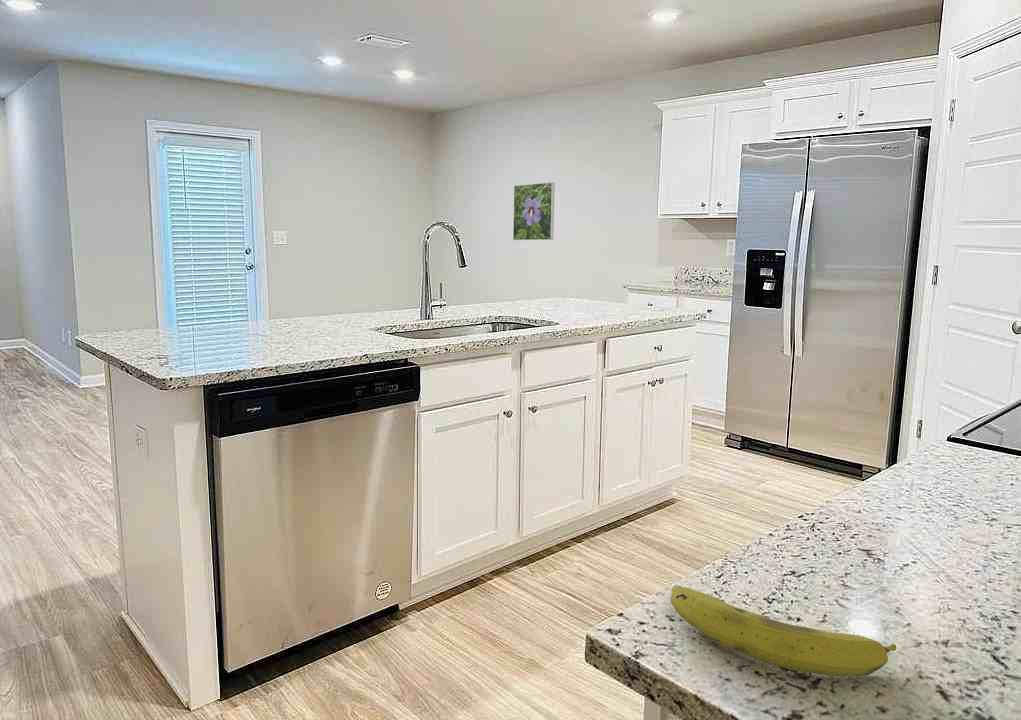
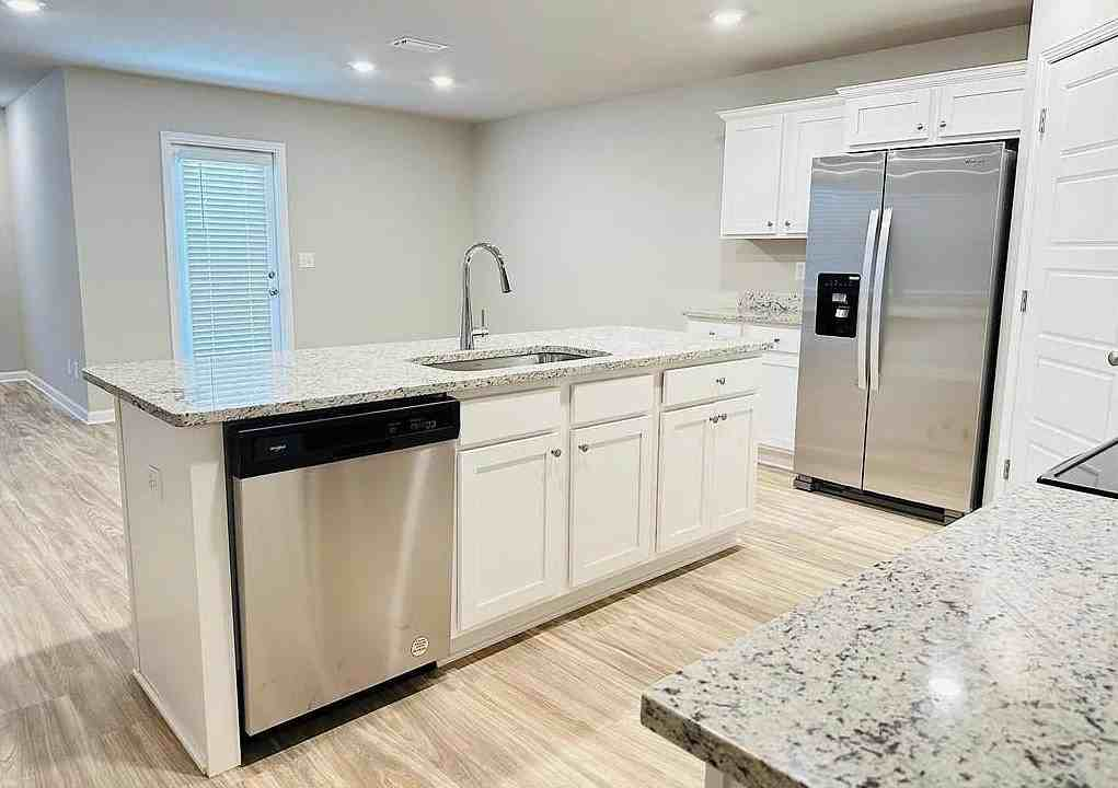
- fruit [669,584,897,678]
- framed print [512,181,556,241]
